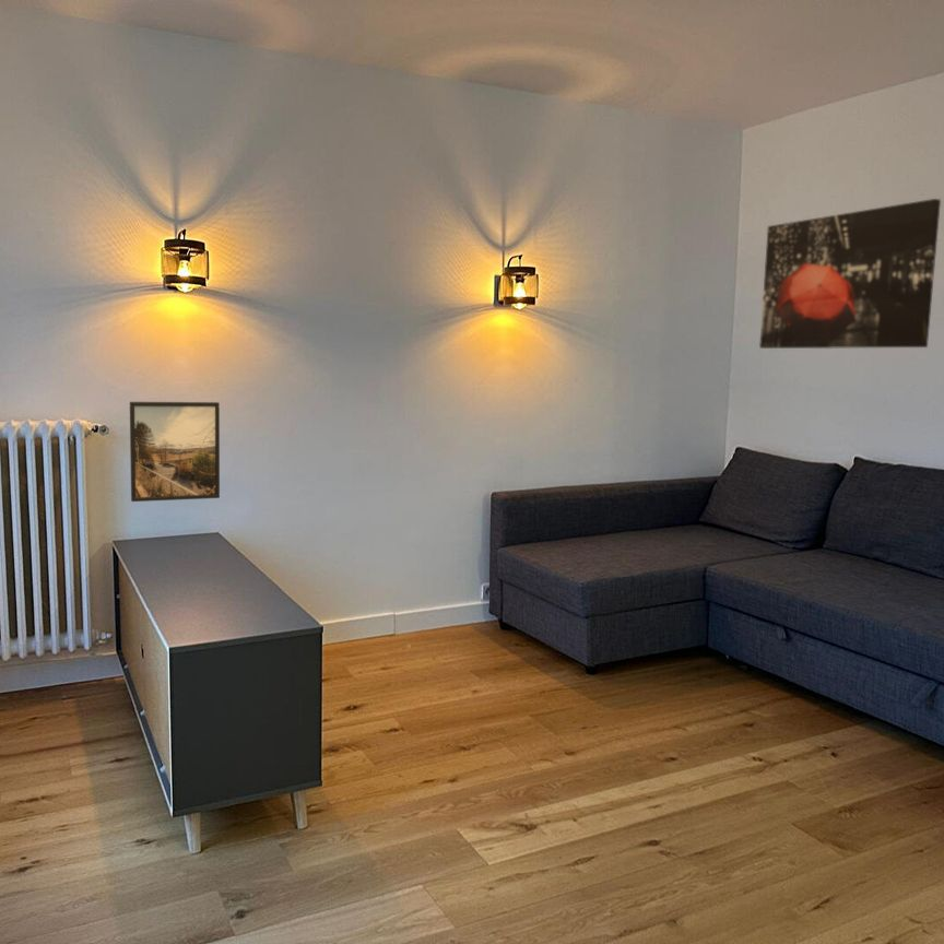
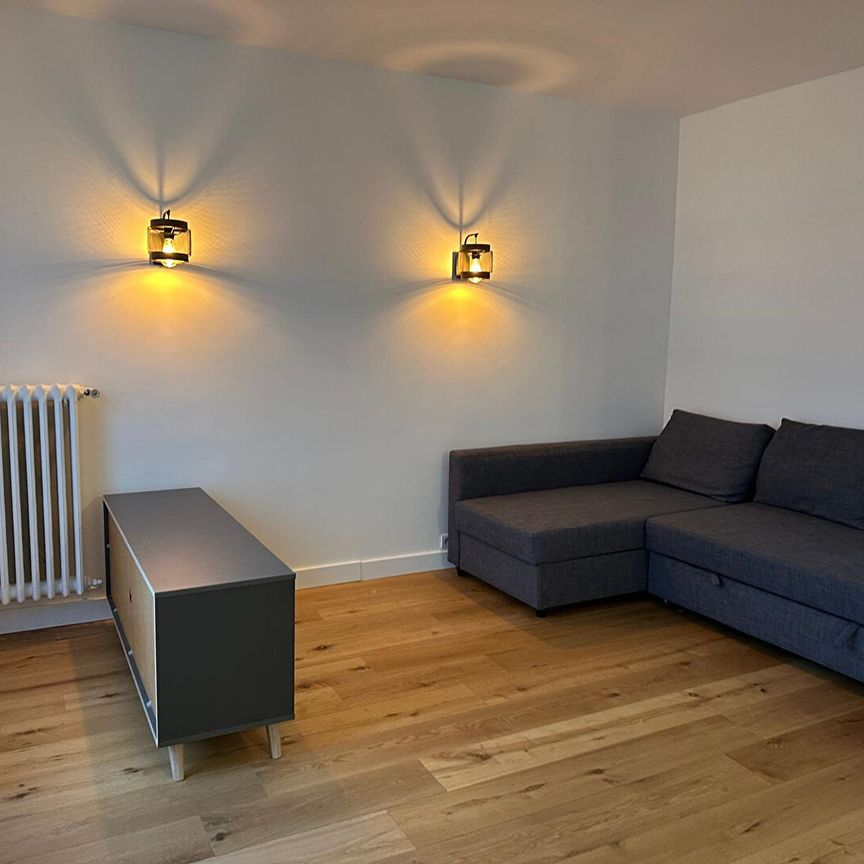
- wall art [758,198,942,350]
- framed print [129,401,221,503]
